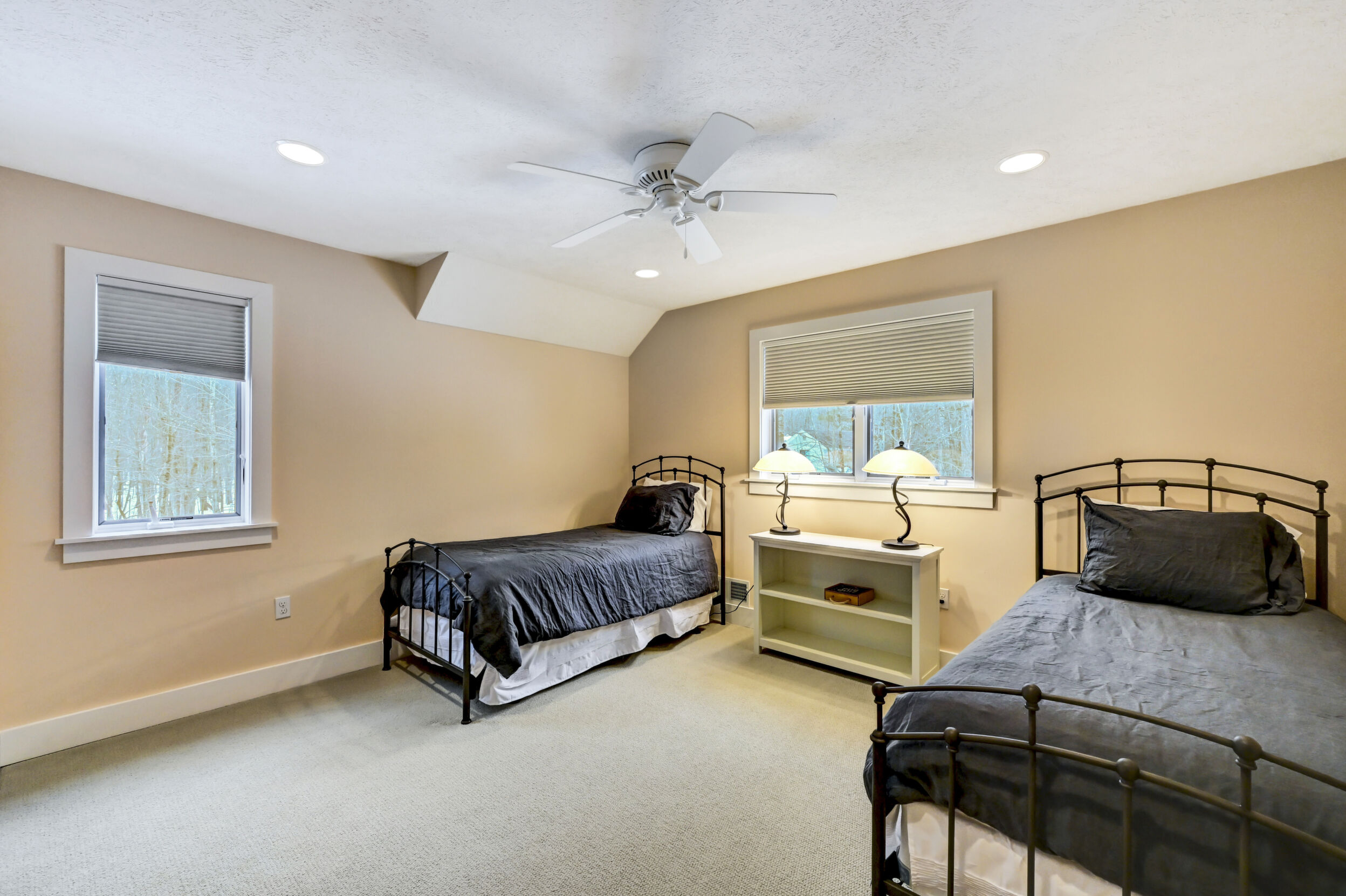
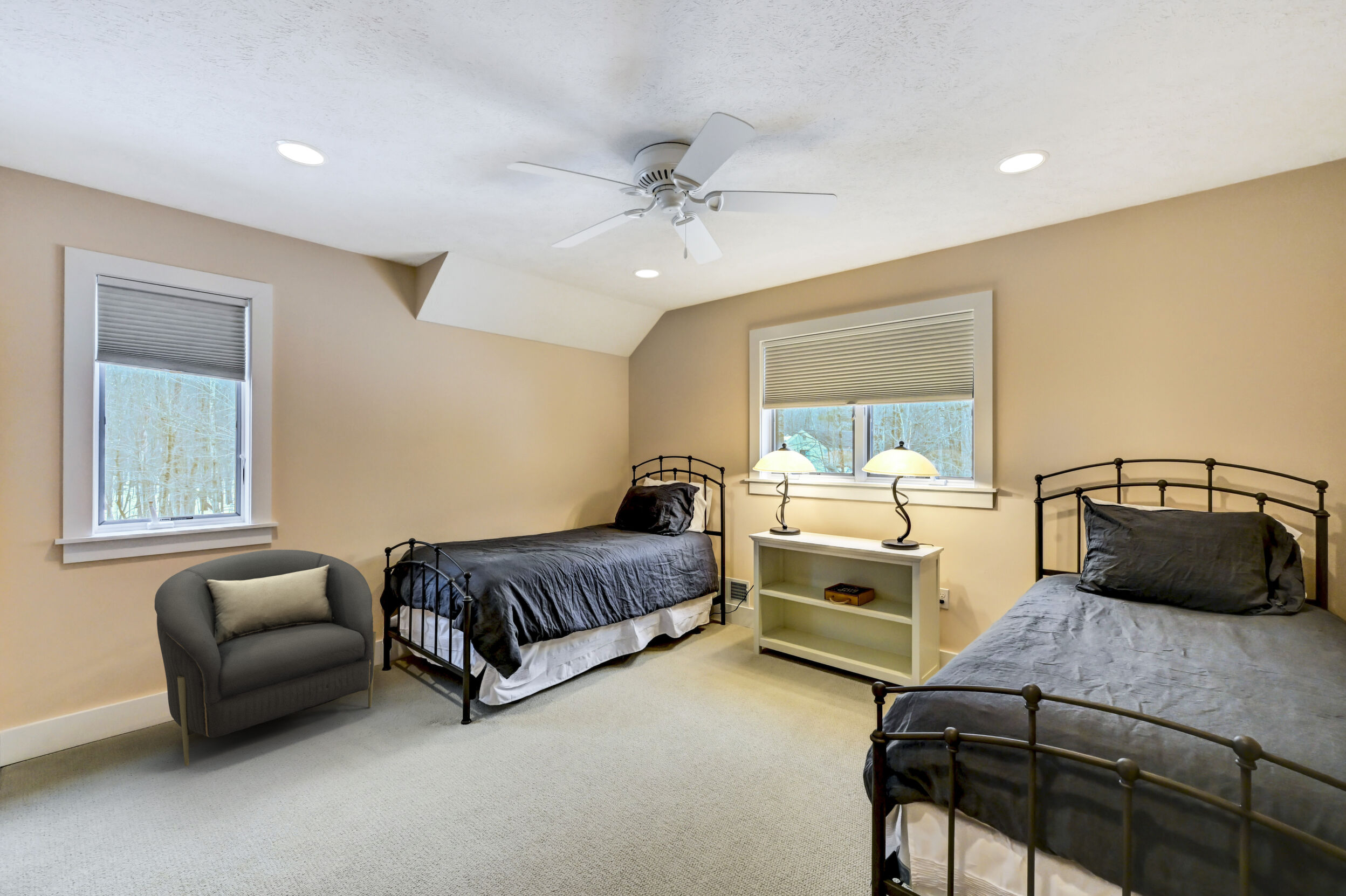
+ armchair [154,549,377,767]
